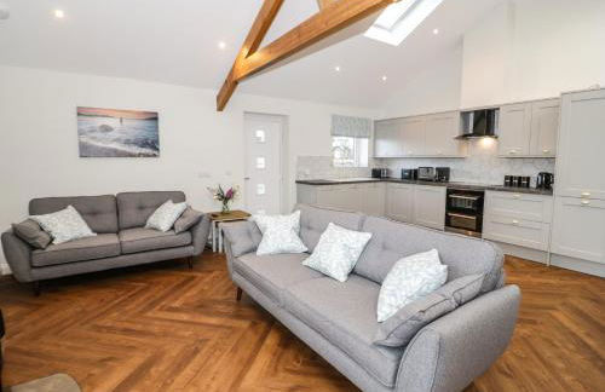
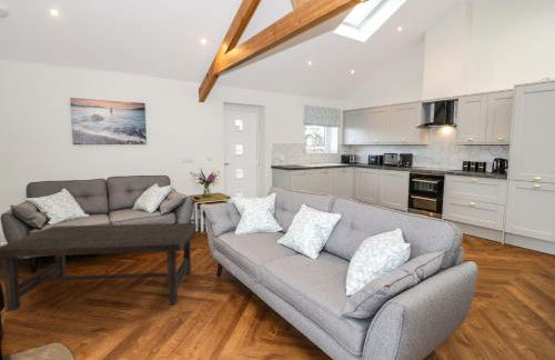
+ coffee table [0,222,198,312]
